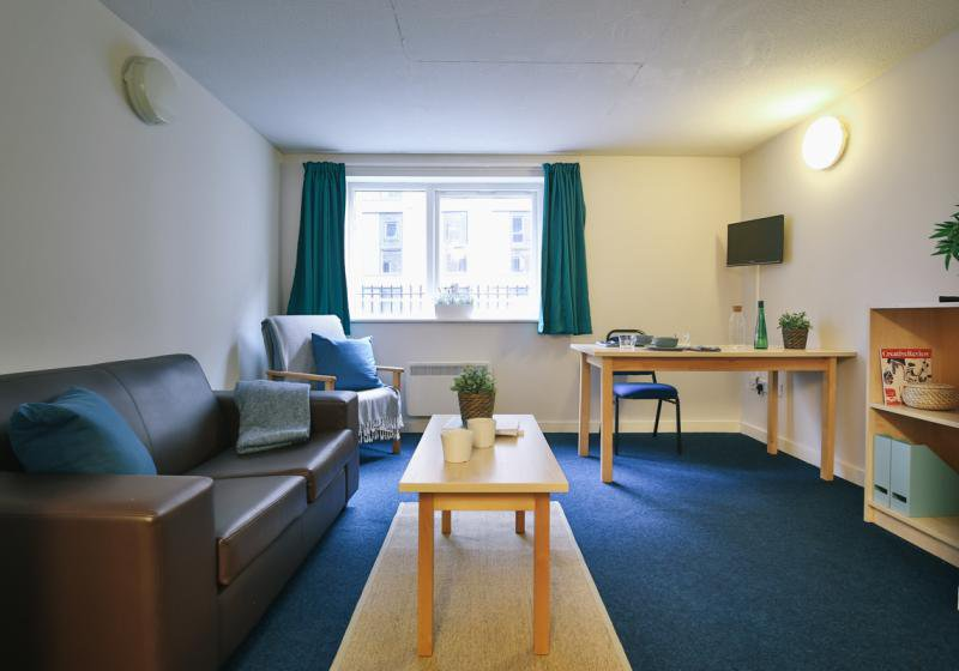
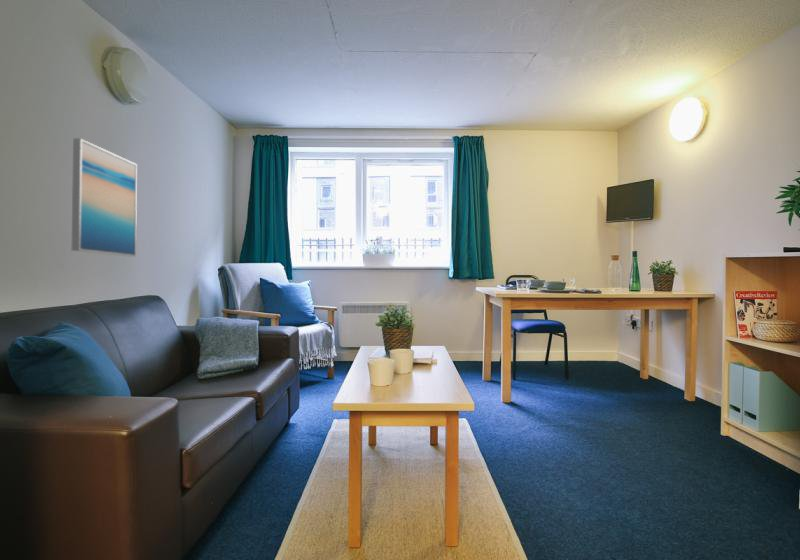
+ wall art [71,137,138,258]
